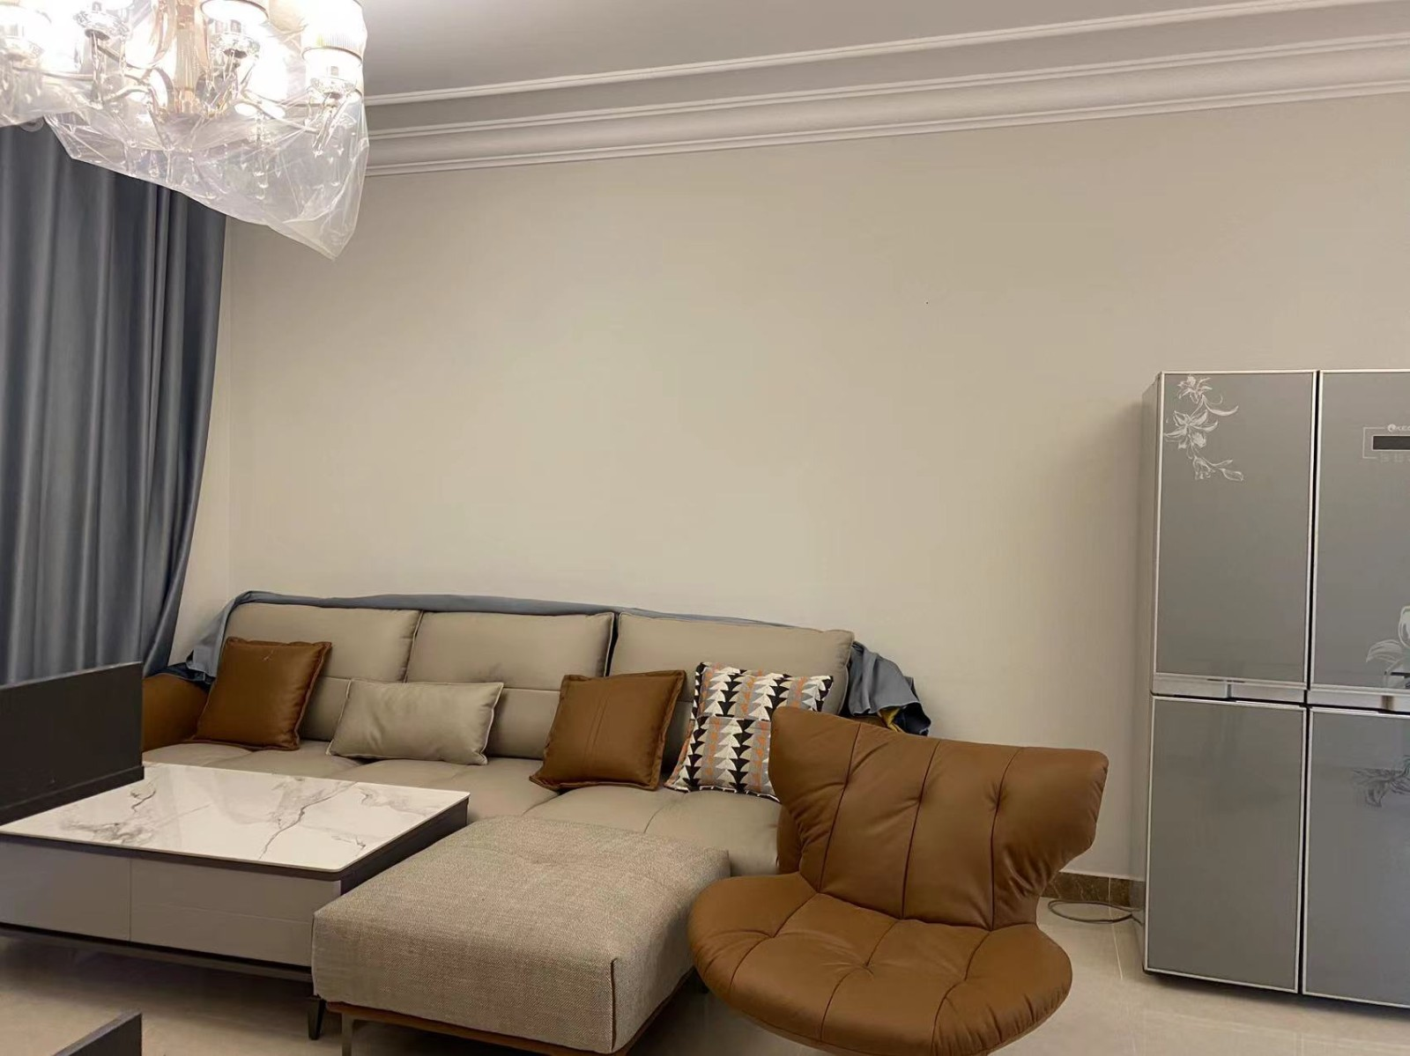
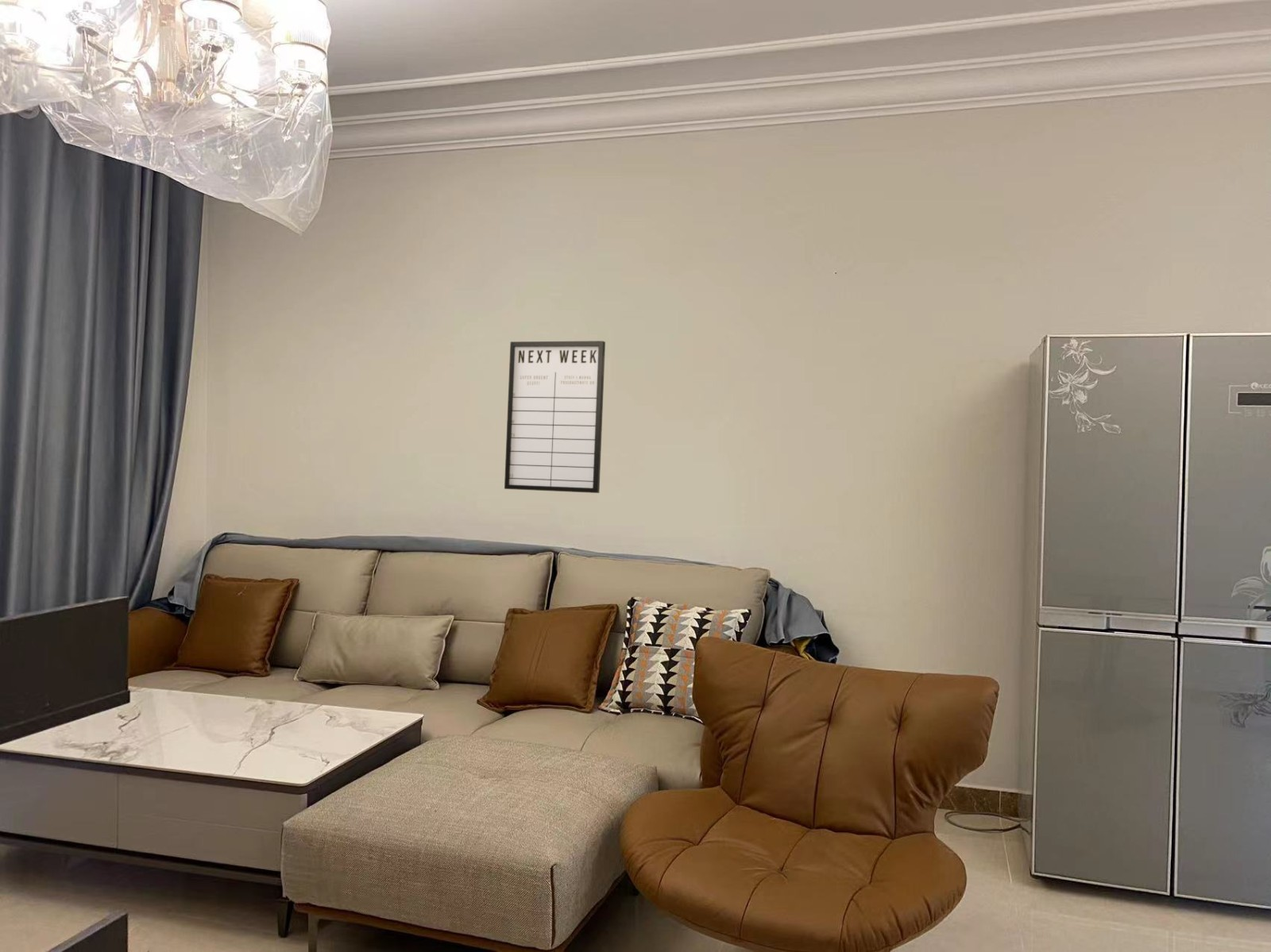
+ writing board [504,340,606,494]
